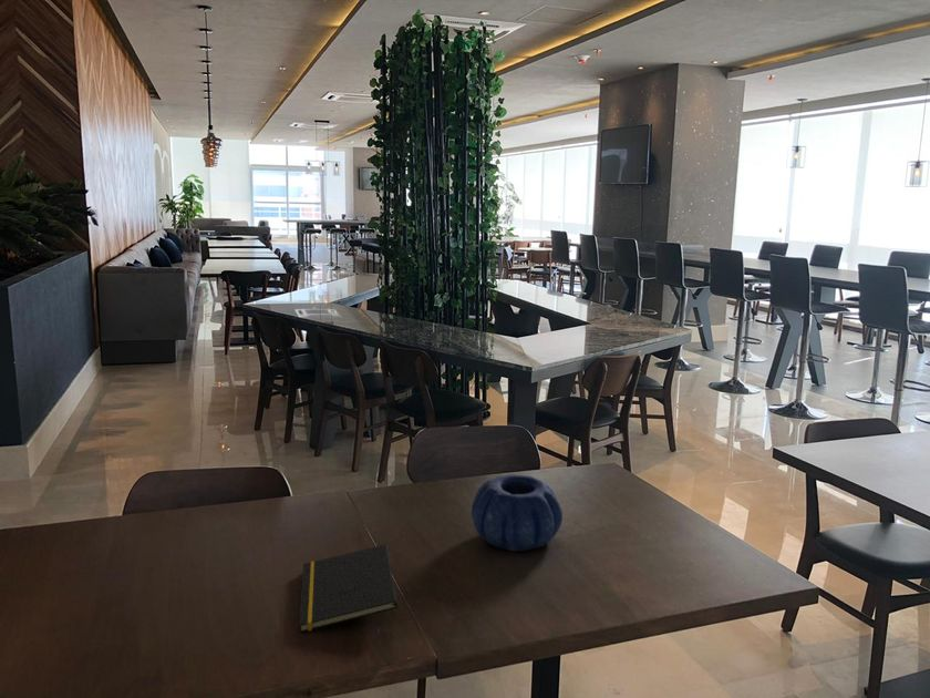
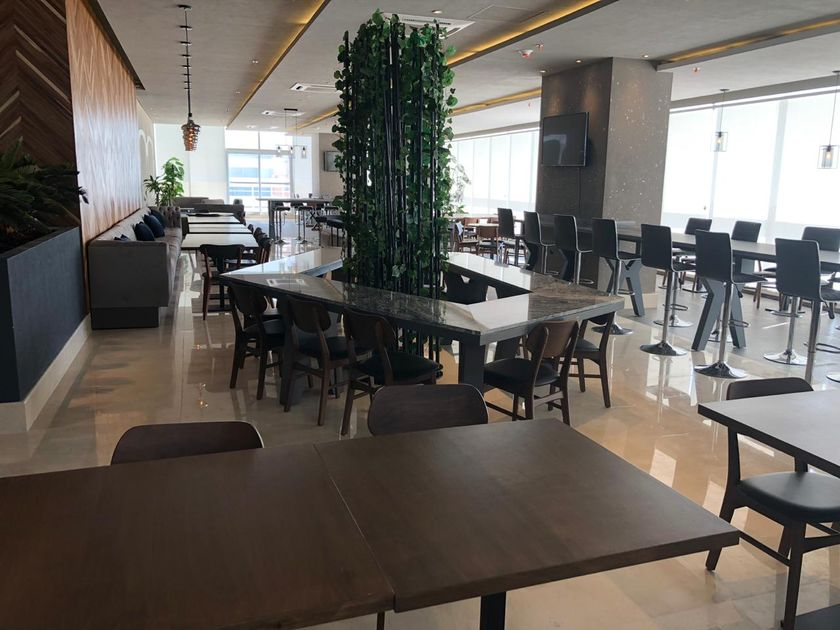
- decorative bowl [471,473,564,552]
- notepad [298,543,399,634]
